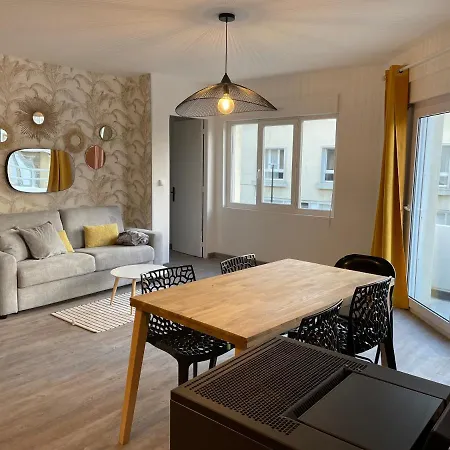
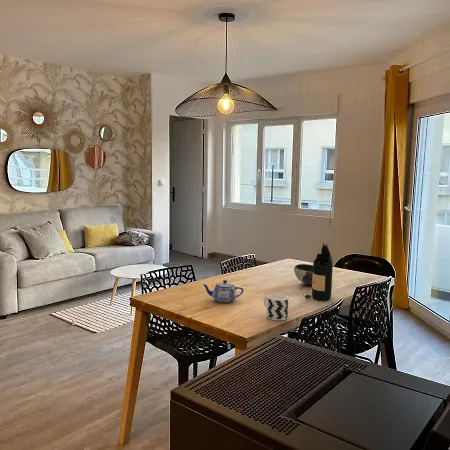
+ bottle [302,242,334,302]
+ teapot [201,279,244,303]
+ bowl [293,263,313,286]
+ cup [263,293,289,321]
